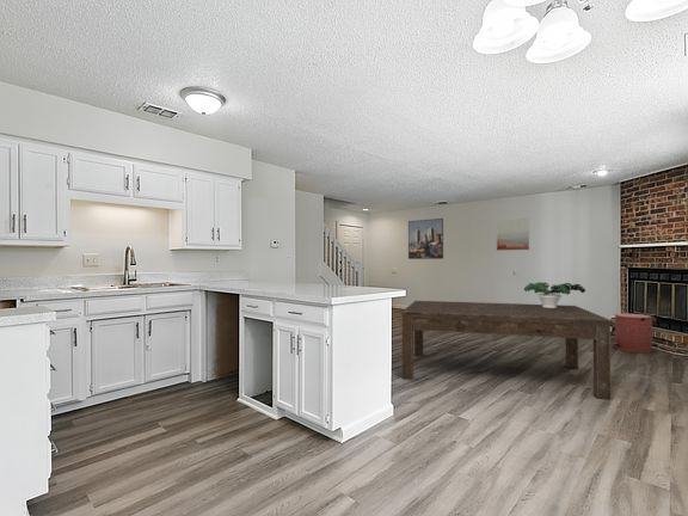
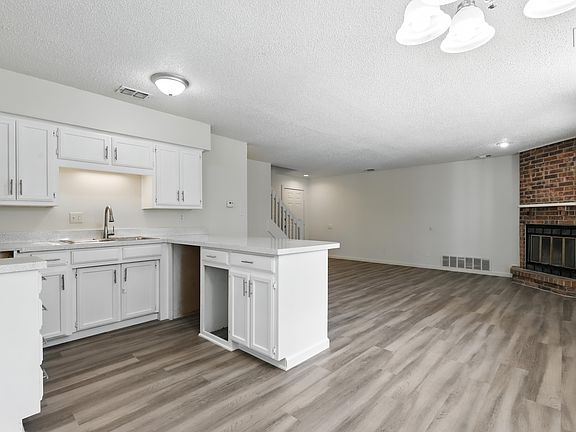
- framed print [407,217,444,260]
- dining table [400,300,612,400]
- potted plant [523,281,586,308]
- wall art [496,216,530,251]
- trash can [610,312,657,354]
